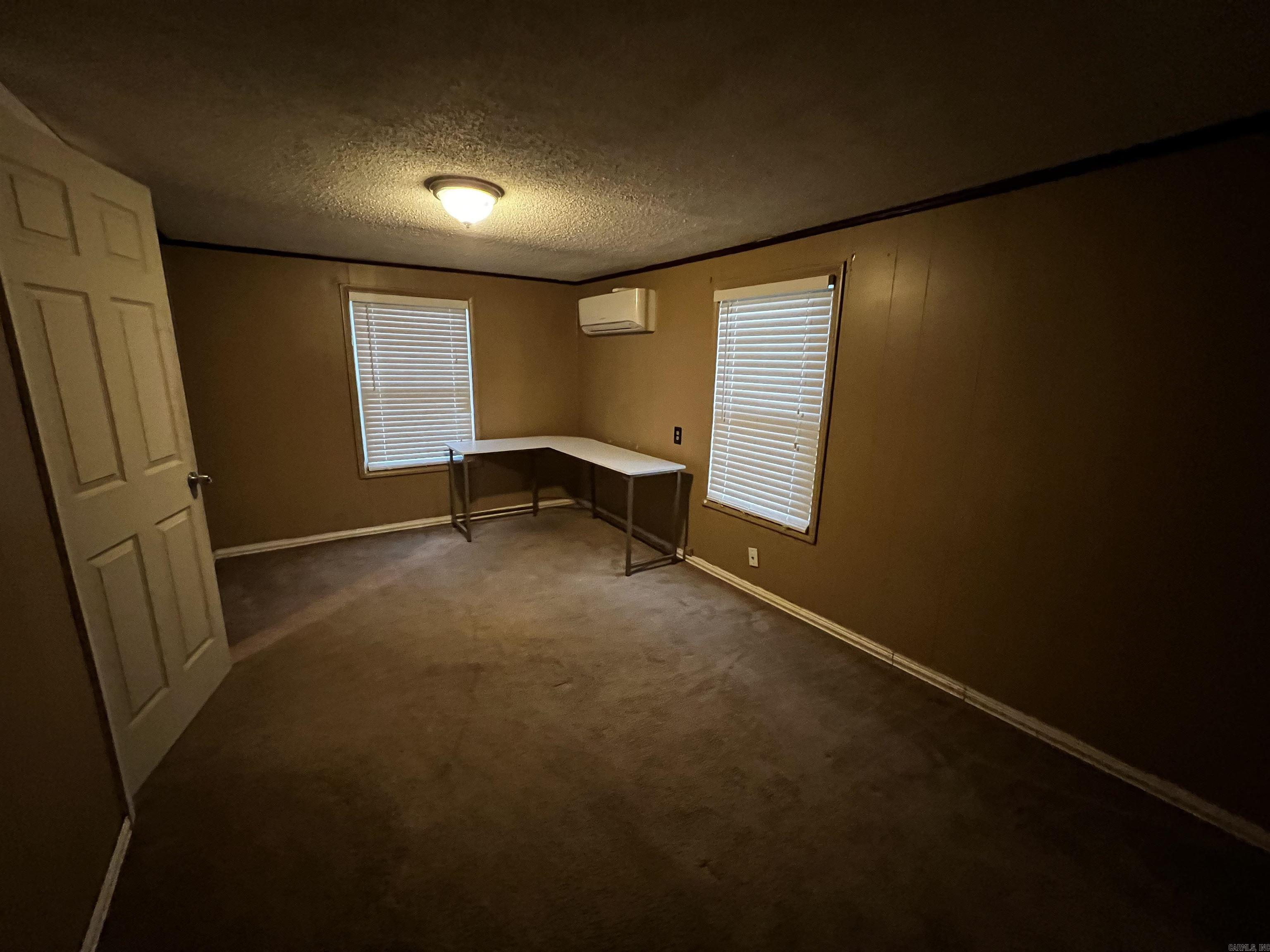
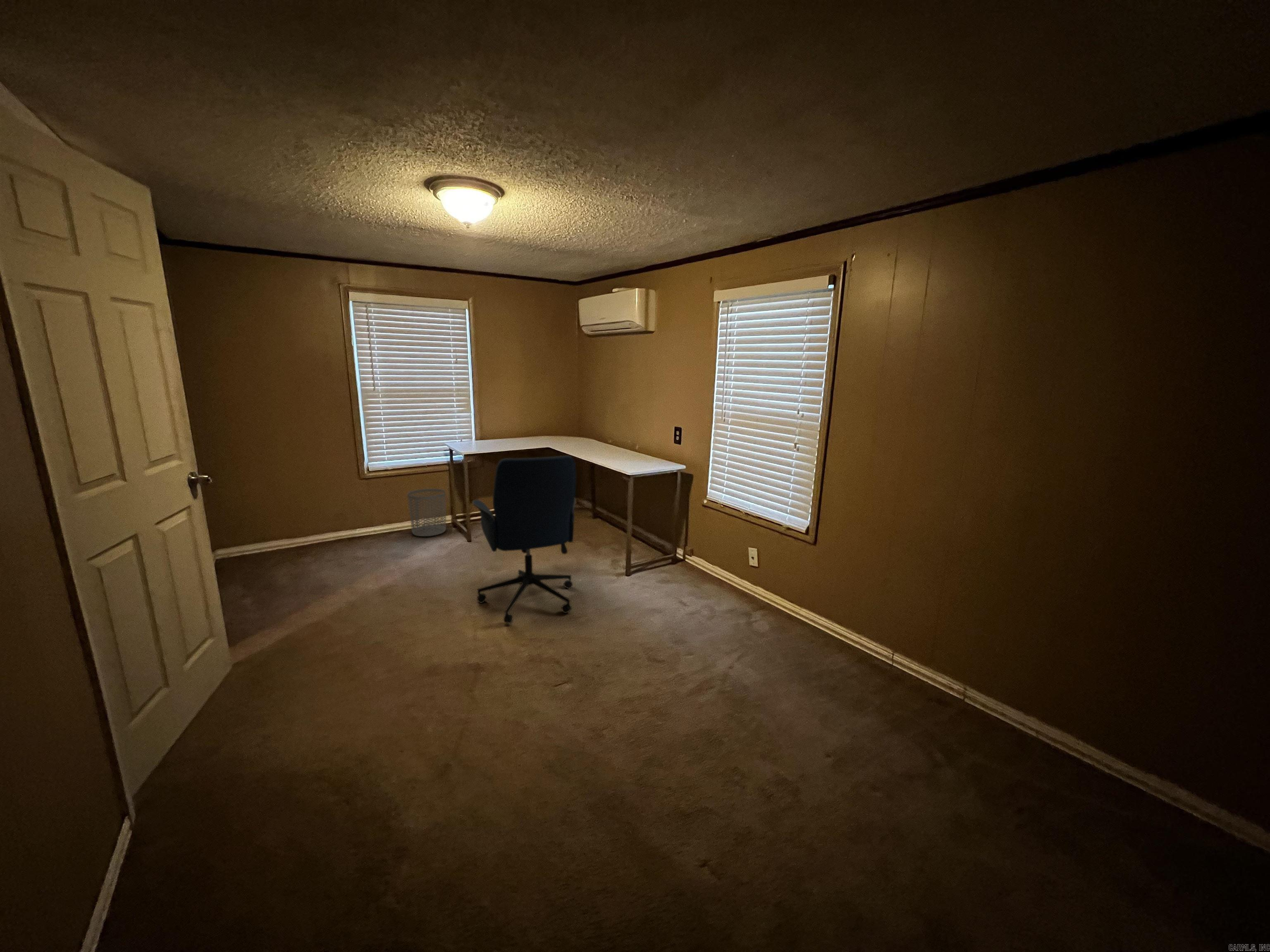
+ waste bin [407,488,446,537]
+ office chair [472,455,576,624]
